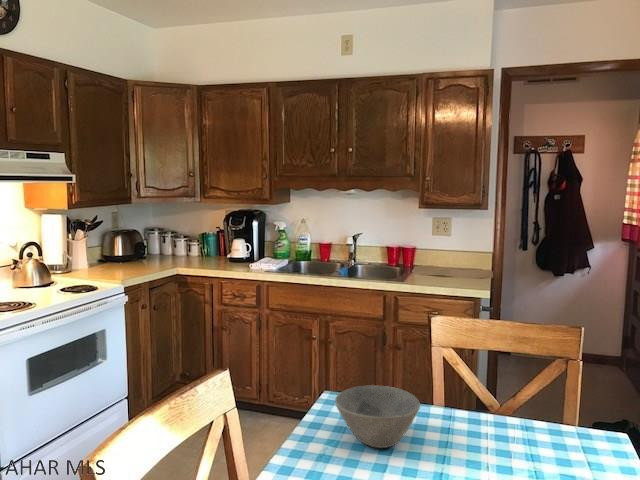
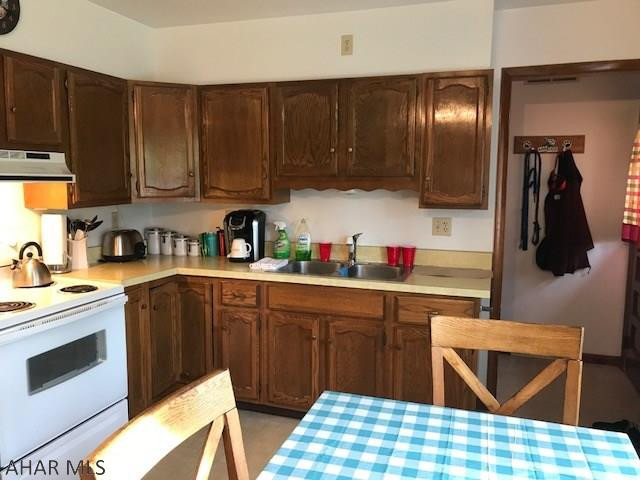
- bowl [334,384,421,449]
